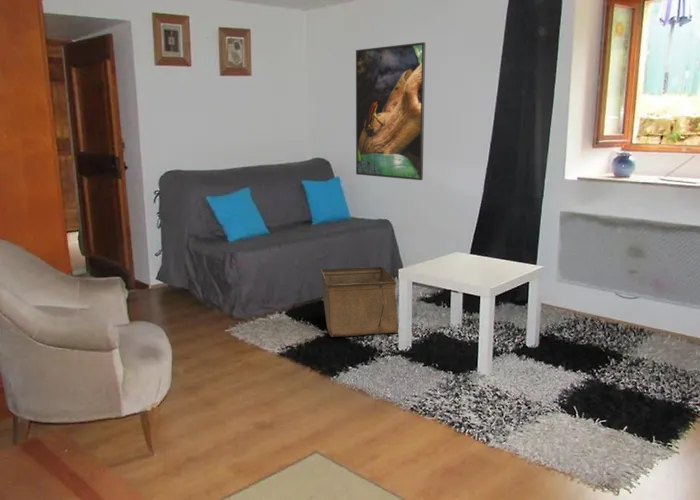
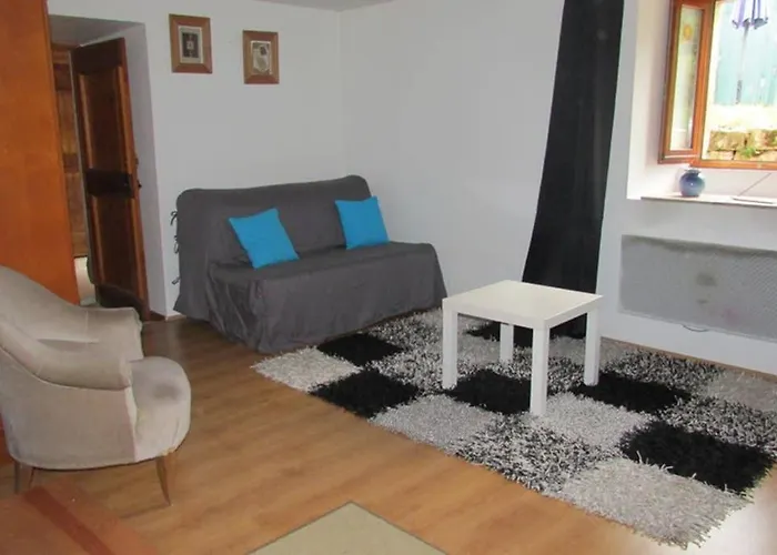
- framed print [355,41,426,181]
- storage bin [320,266,399,338]
